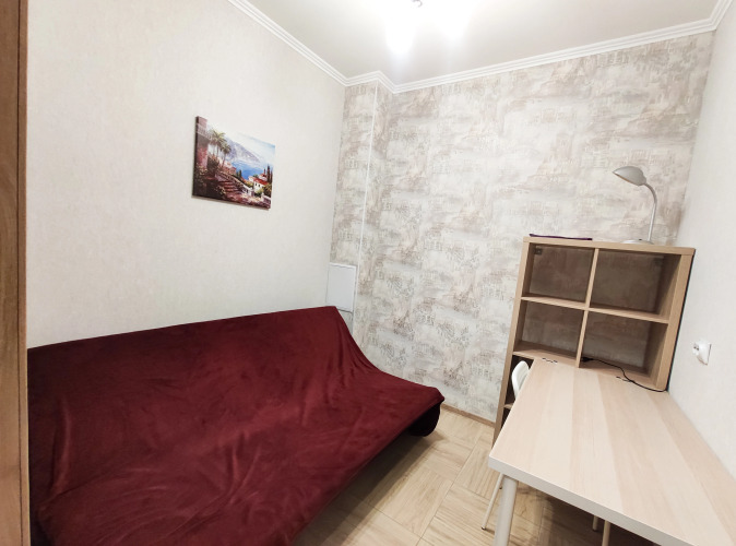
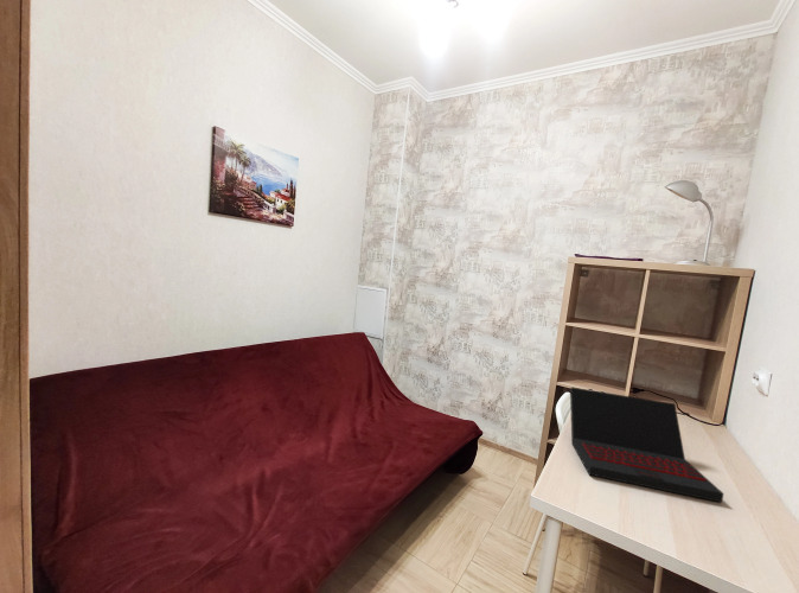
+ laptop [569,387,724,504]
